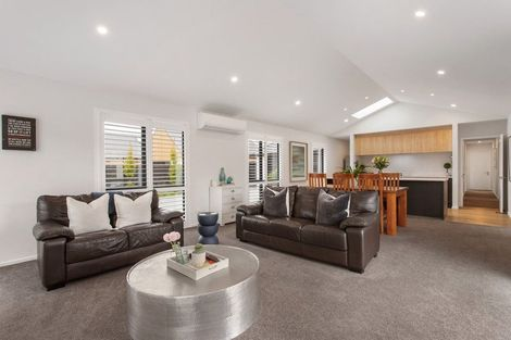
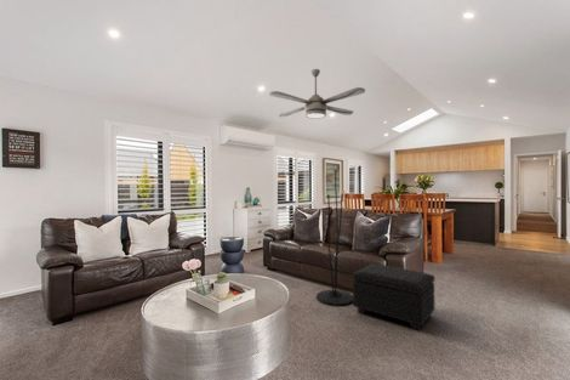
+ ceiling fan [268,68,366,120]
+ footstool [352,263,435,331]
+ floor lamp [315,165,353,307]
